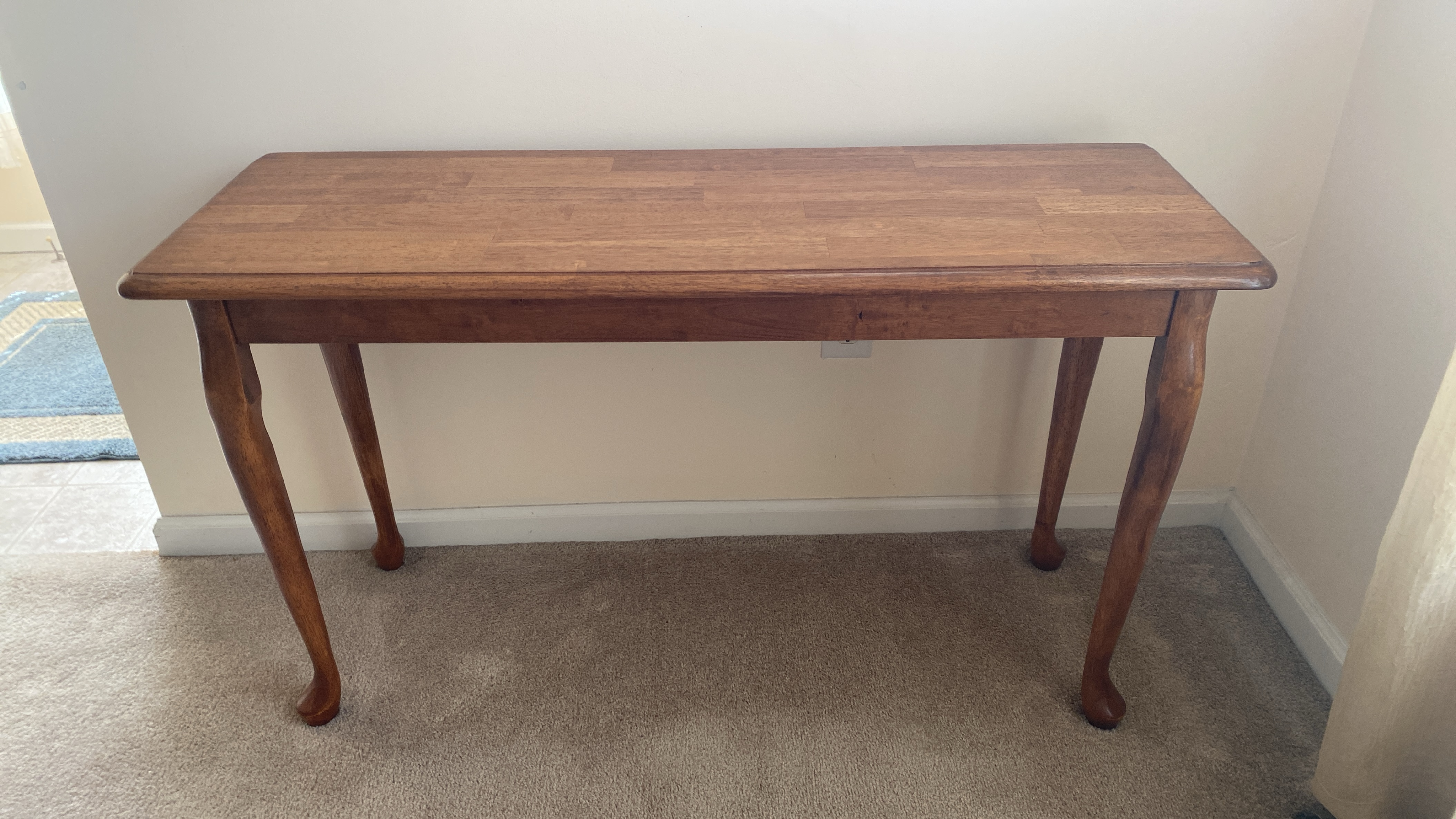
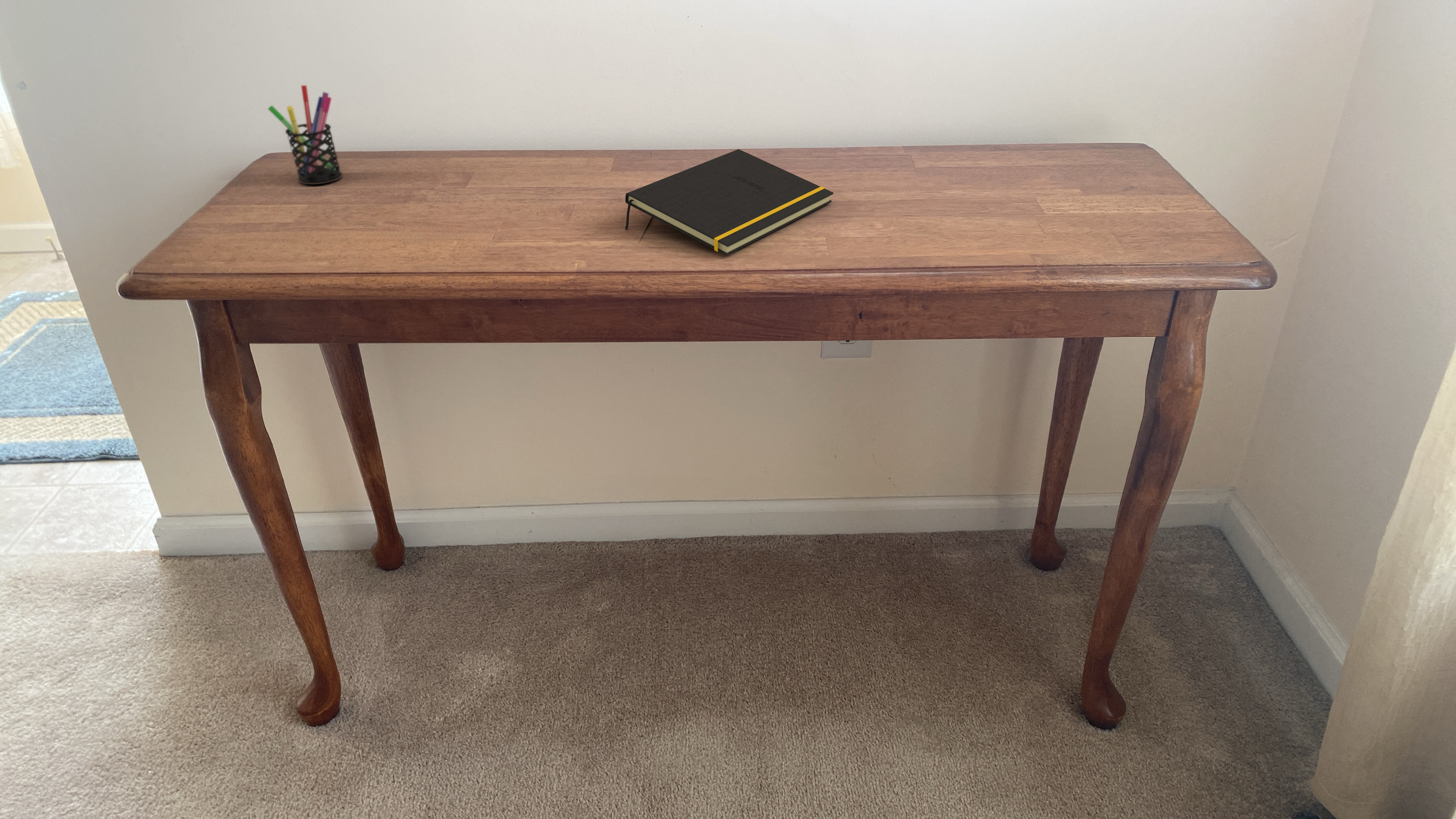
+ notepad [625,149,834,256]
+ pen holder [267,85,343,185]
